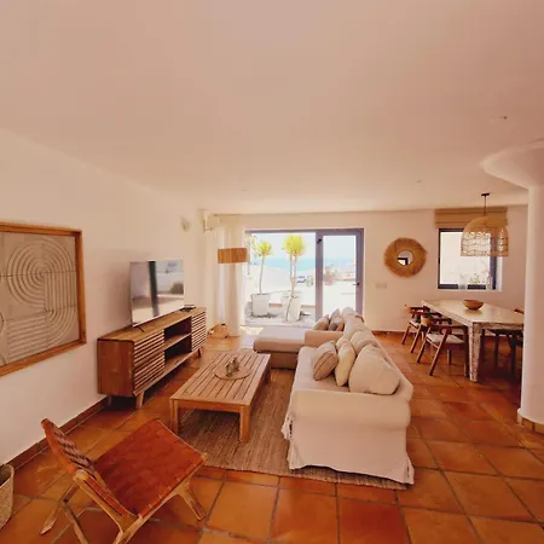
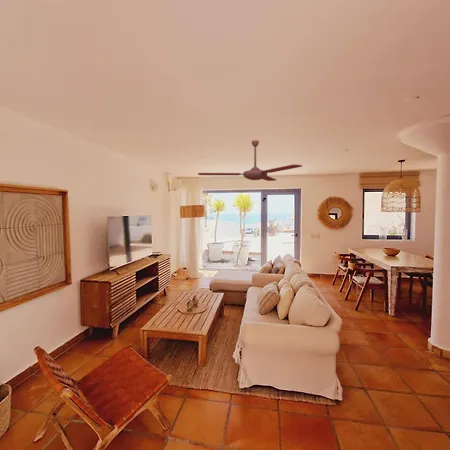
+ ceiling fan [197,139,303,182]
